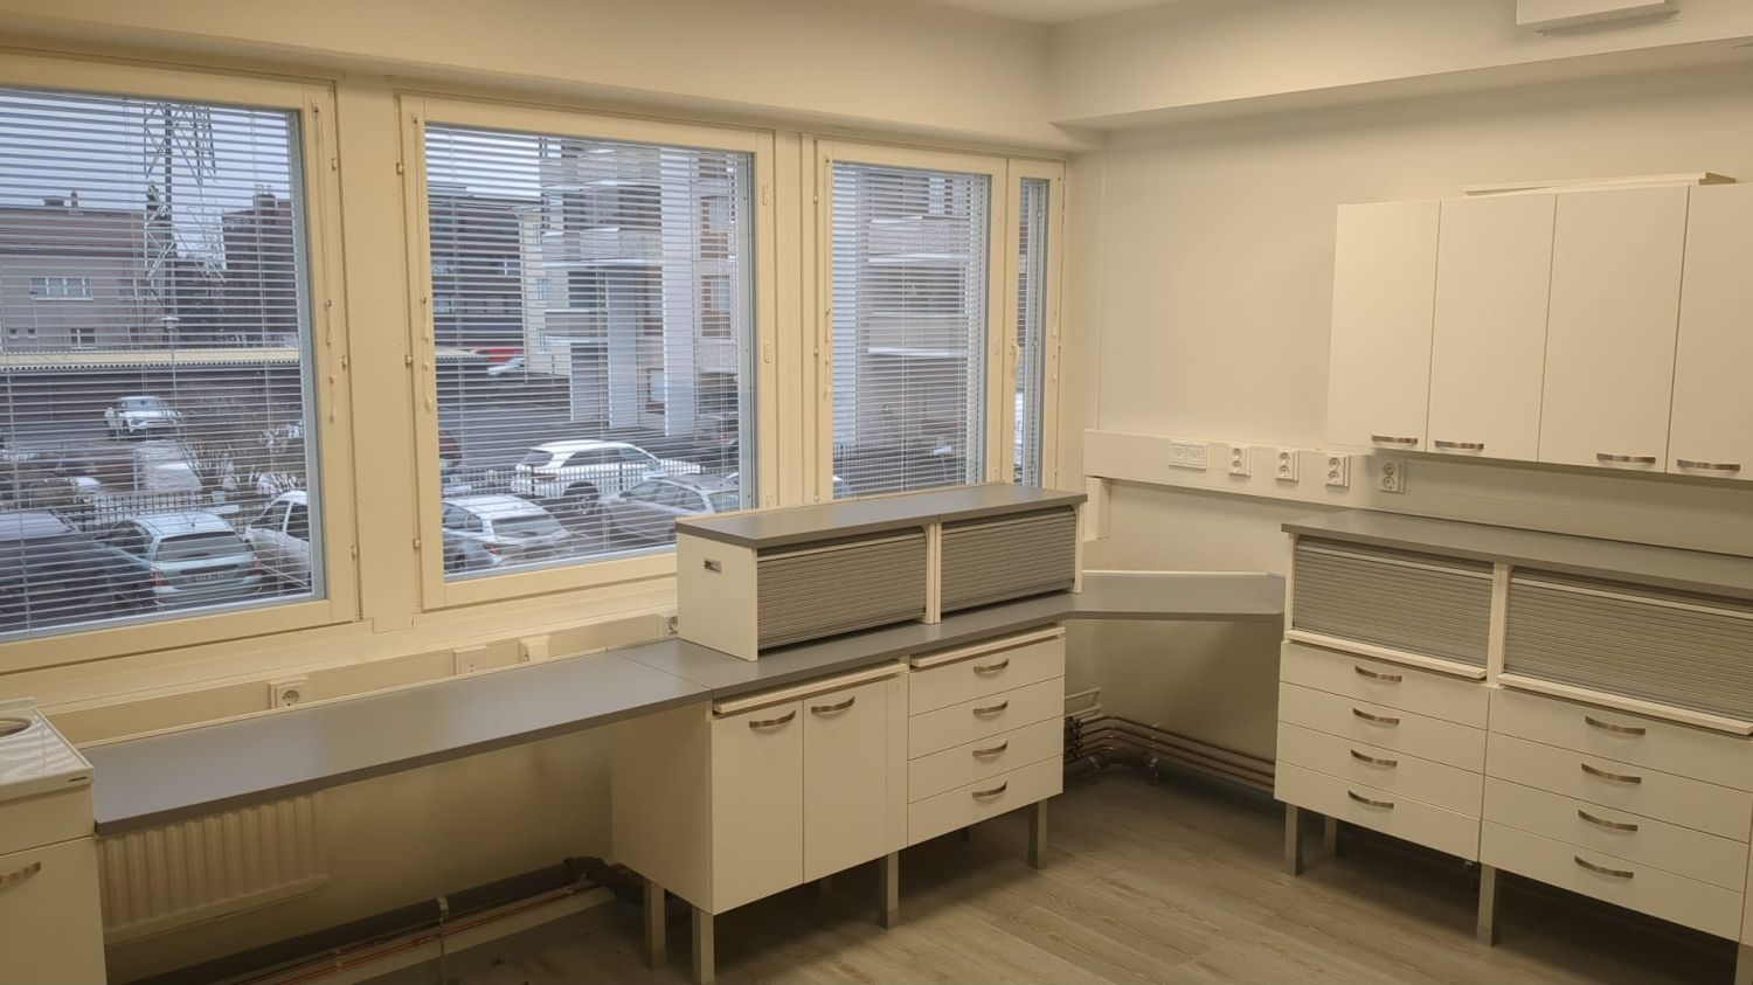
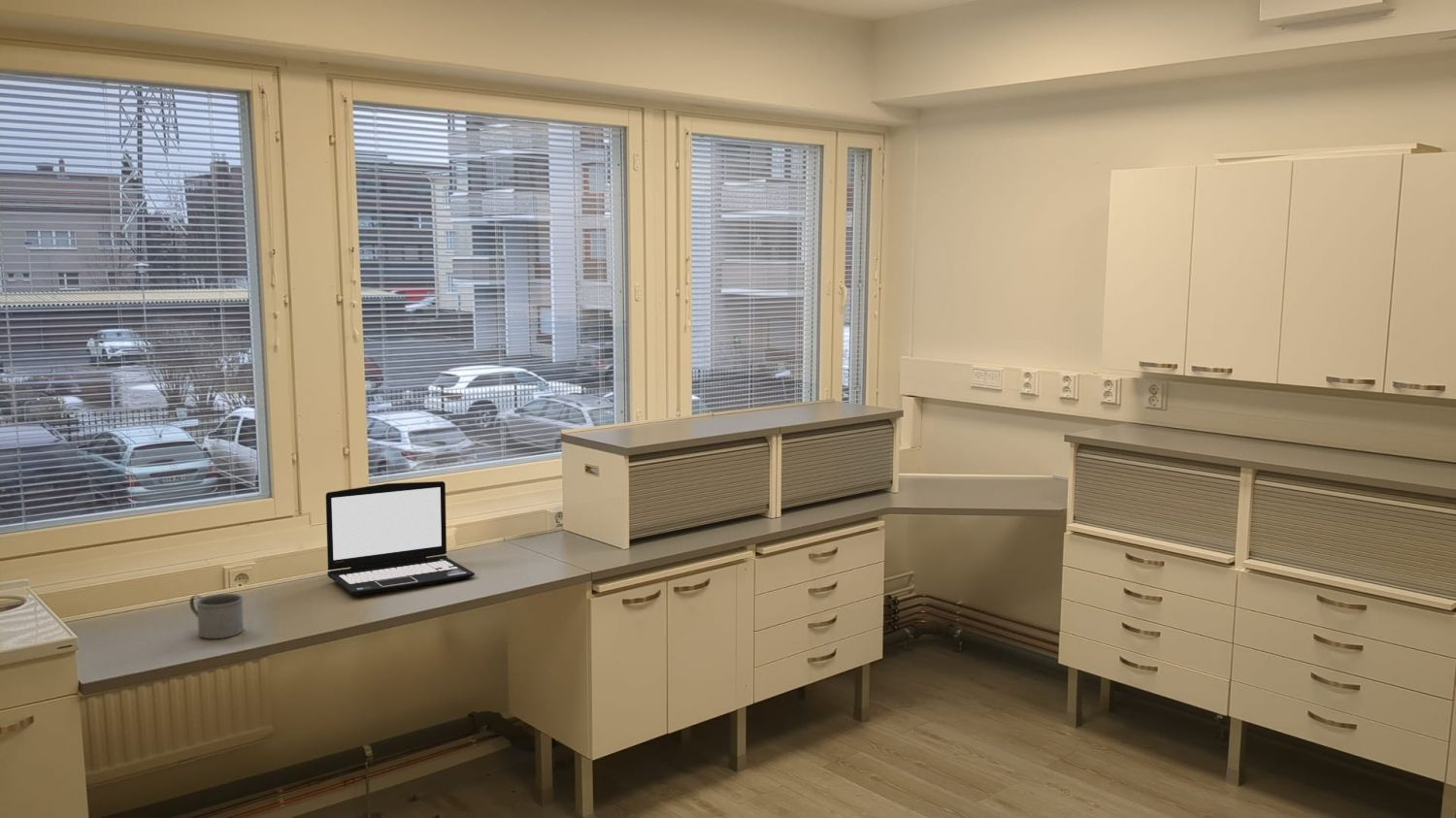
+ laptop [325,480,476,596]
+ mug [188,593,245,639]
